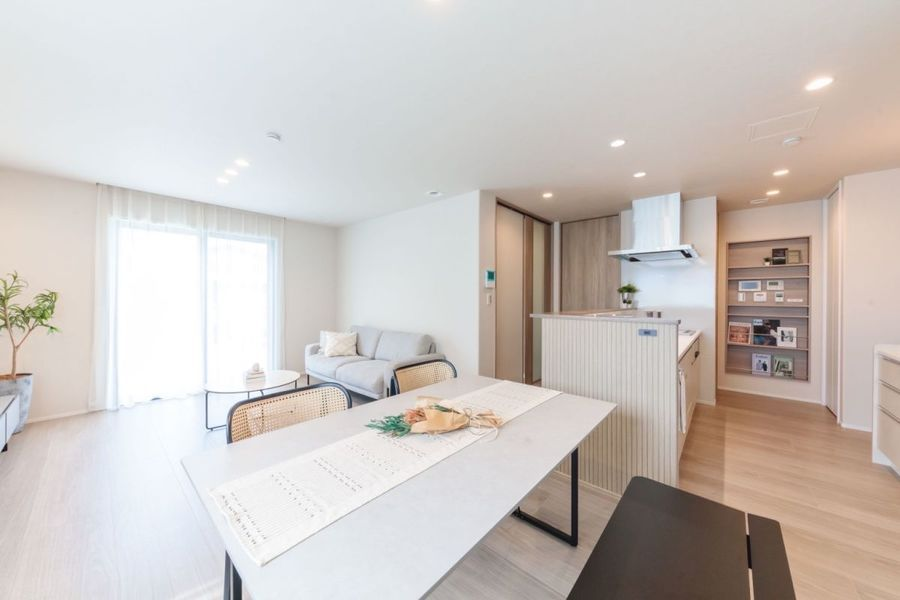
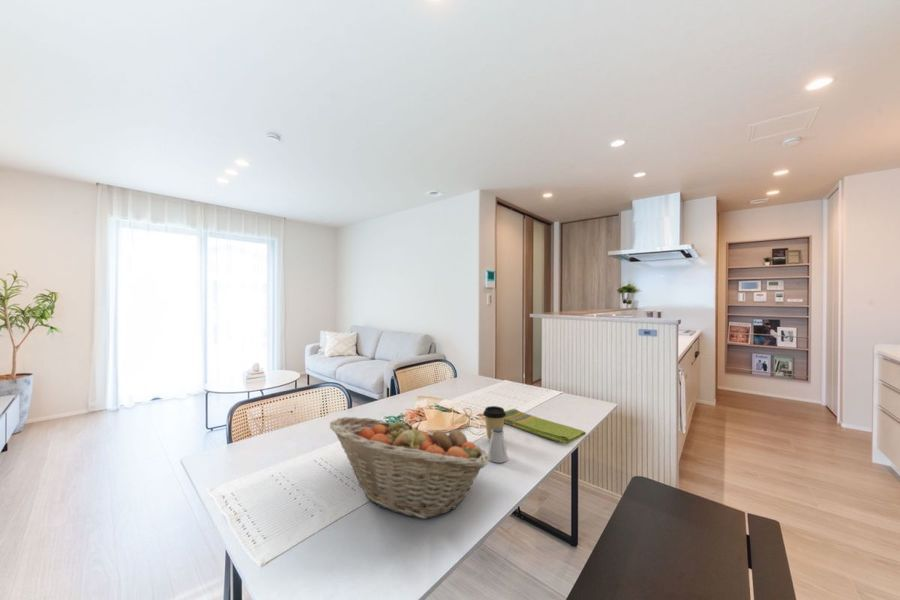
+ coffee cup [482,405,506,442]
+ fruit basket [329,416,490,520]
+ dish towel [504,408,587,445]
+ saltshaker [487,427,509,464]
